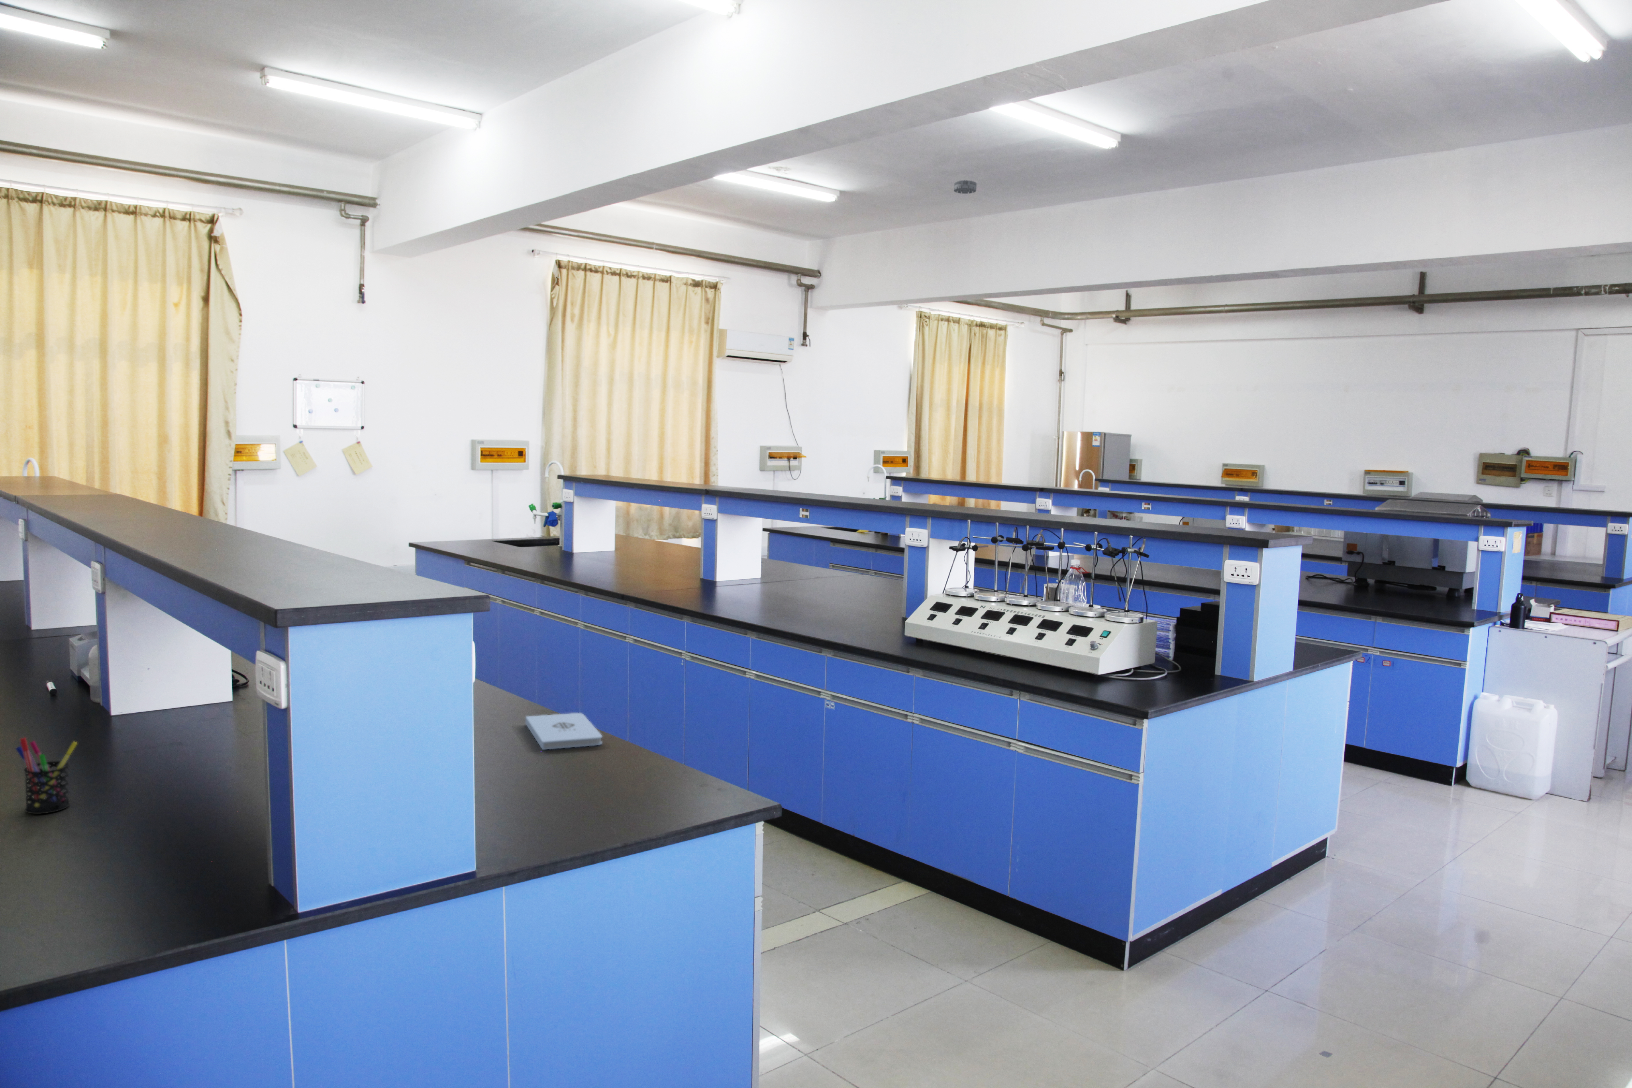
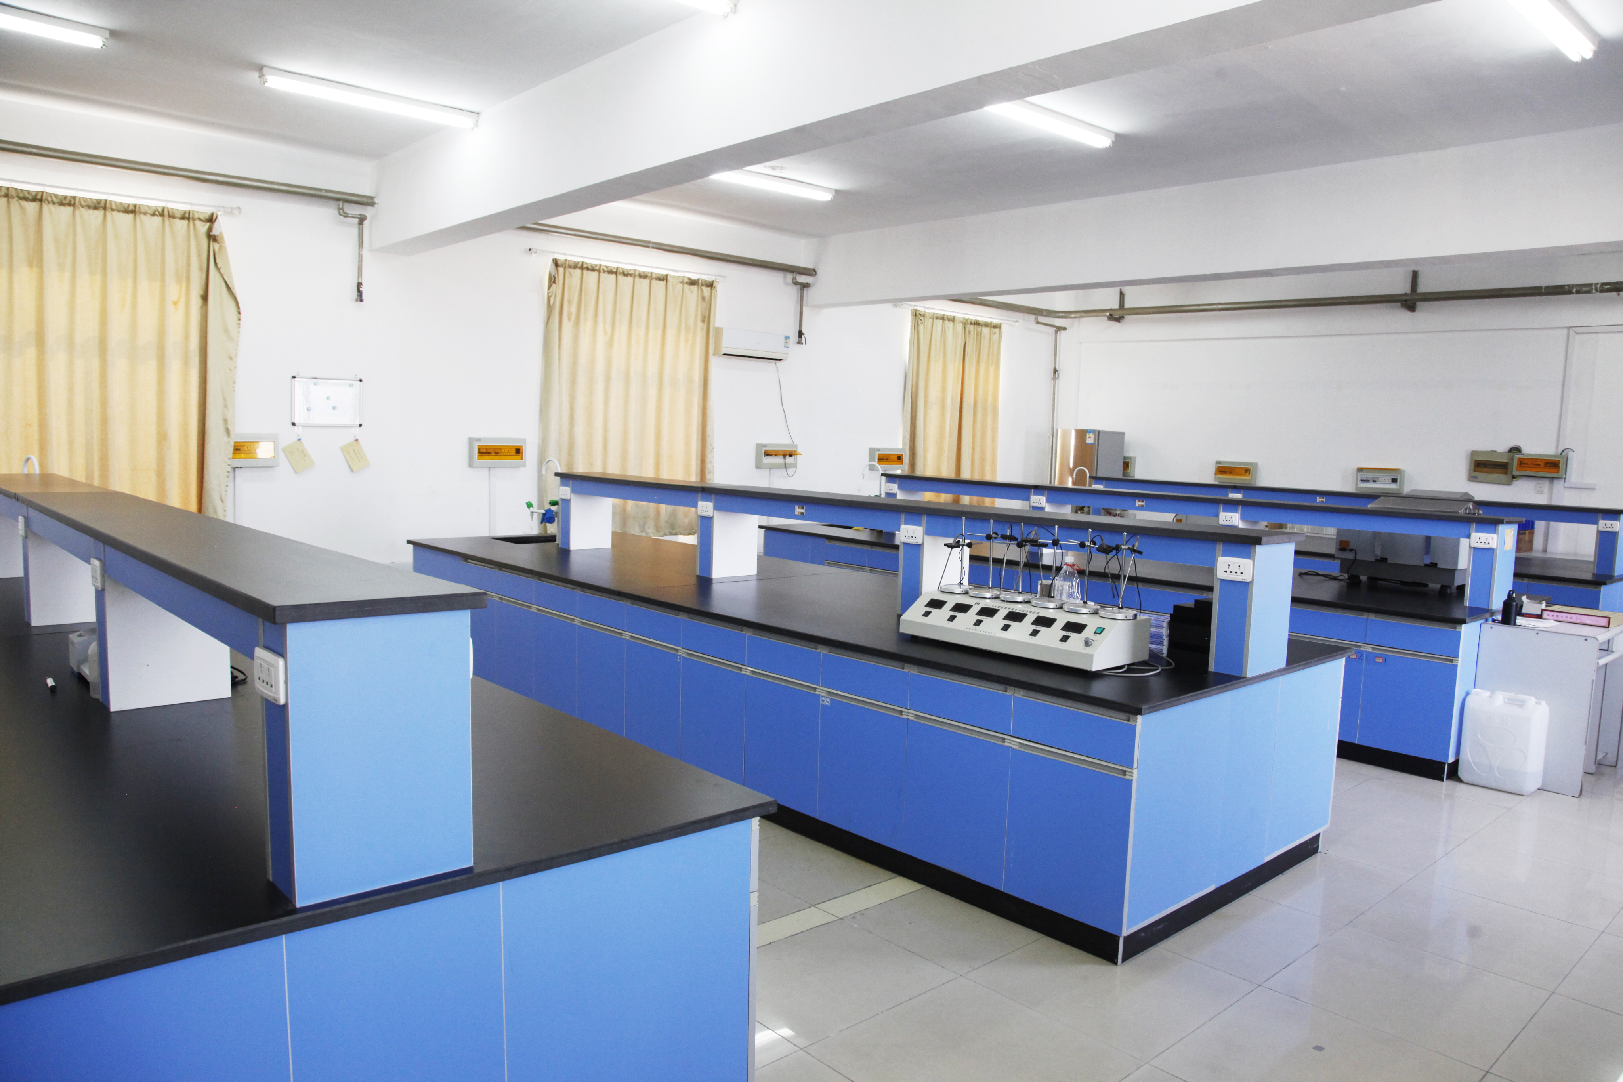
- pen holder [15,737,78,815]
- notepad [525,713,602,750]
- smoke detector [953,180,977,194]
